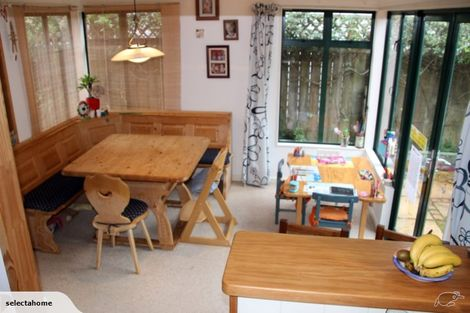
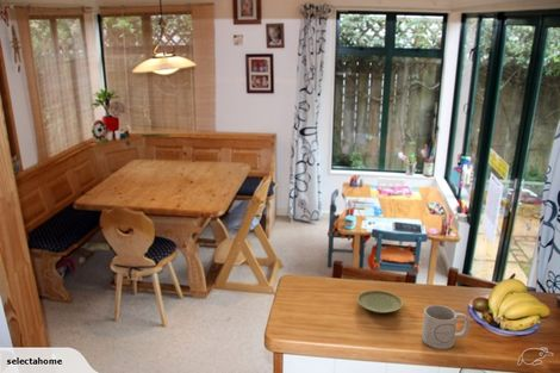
+ mug [421,304,471,350]
+ plate [356,290,404,315]
